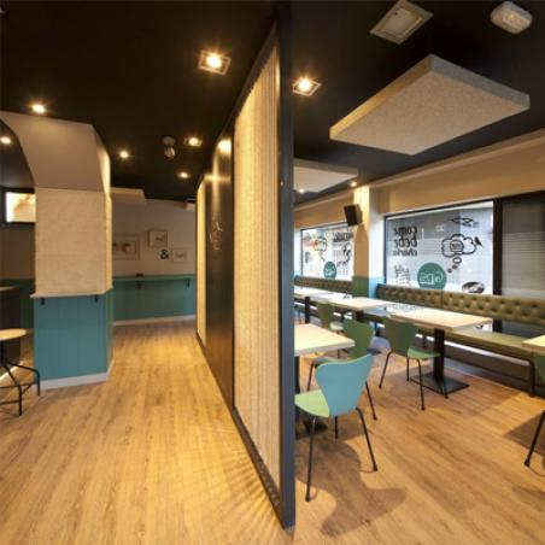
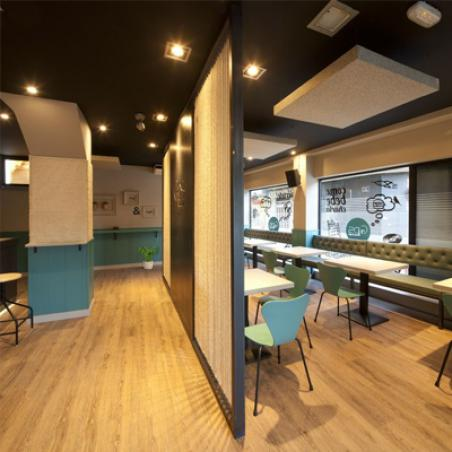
+ potted plant [136,245,161,270]
